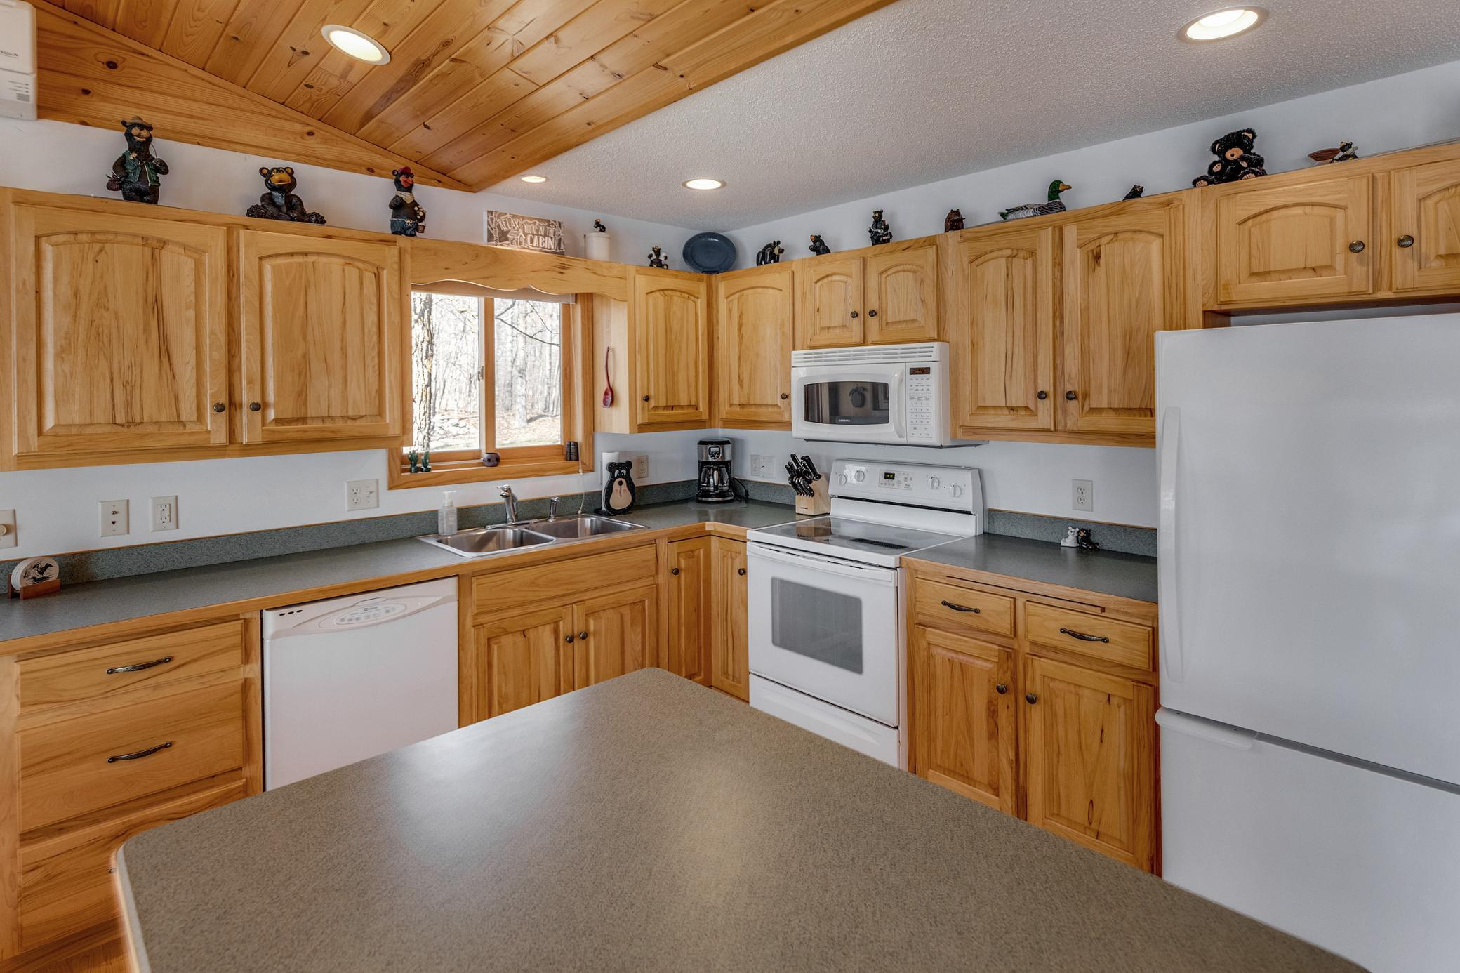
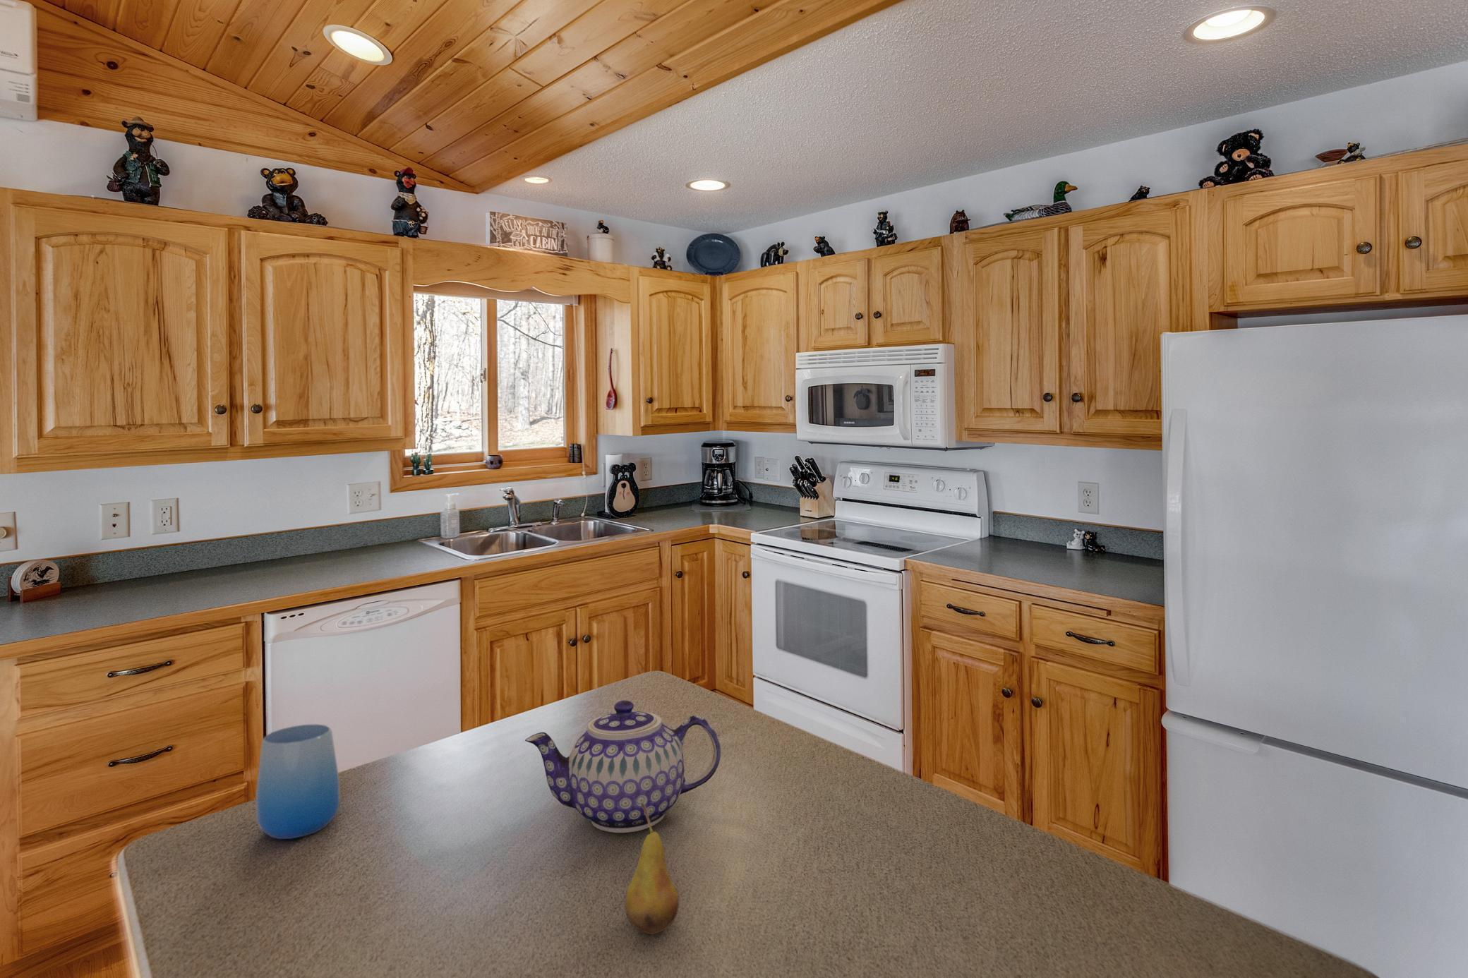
+ teapot [524,700,721,833]
+ fruit [624,803,680,935]
+ cup [254,724,341,839]
